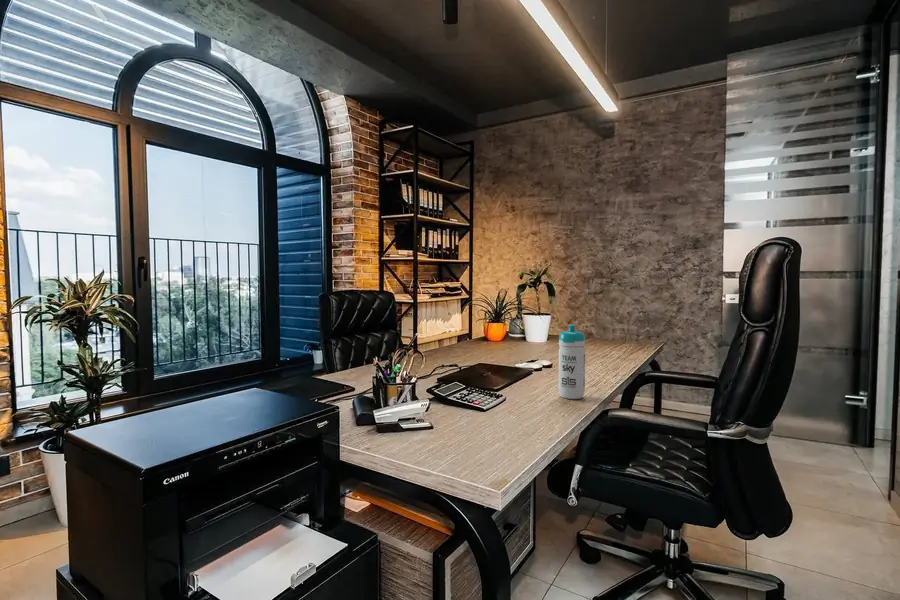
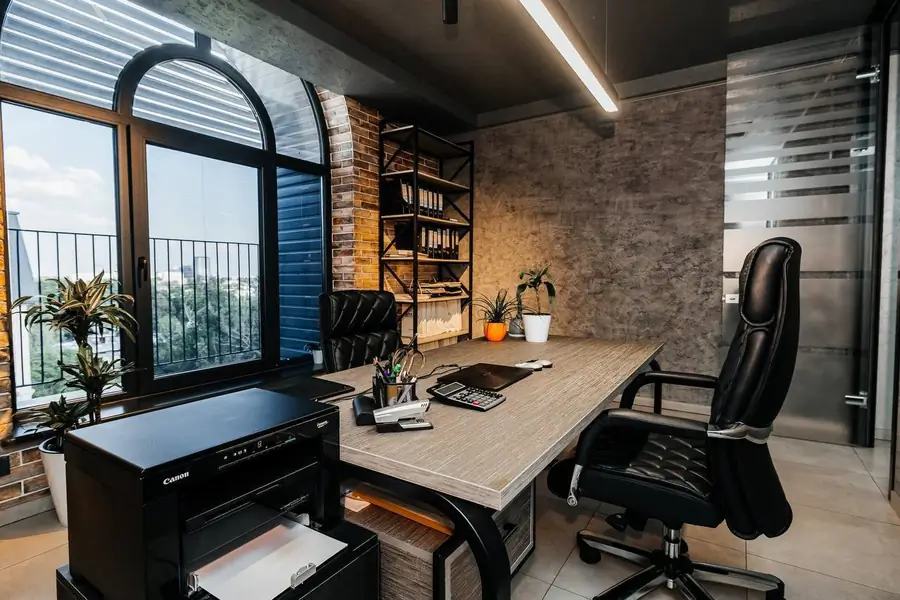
- water bottle [558,324,586,400]
